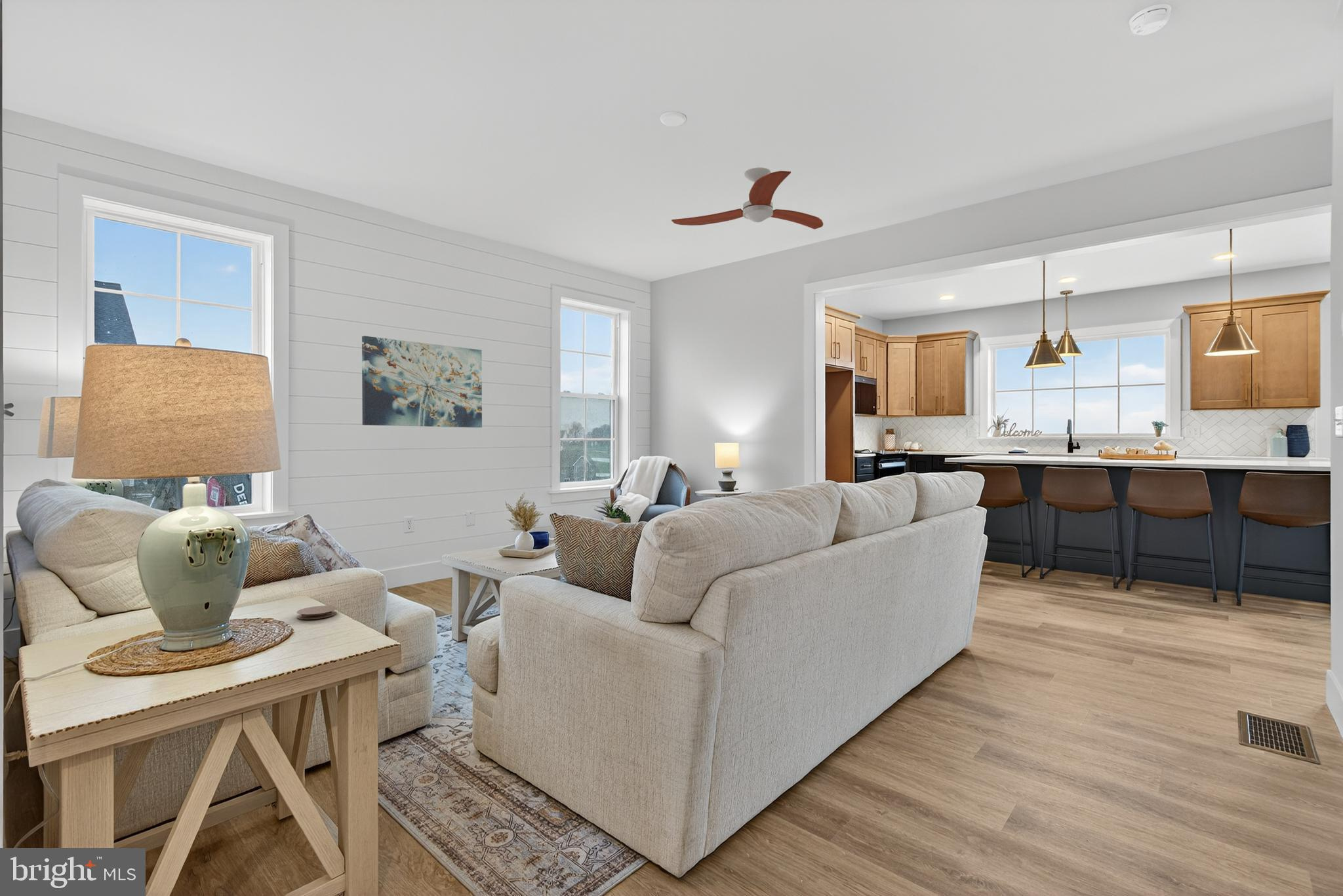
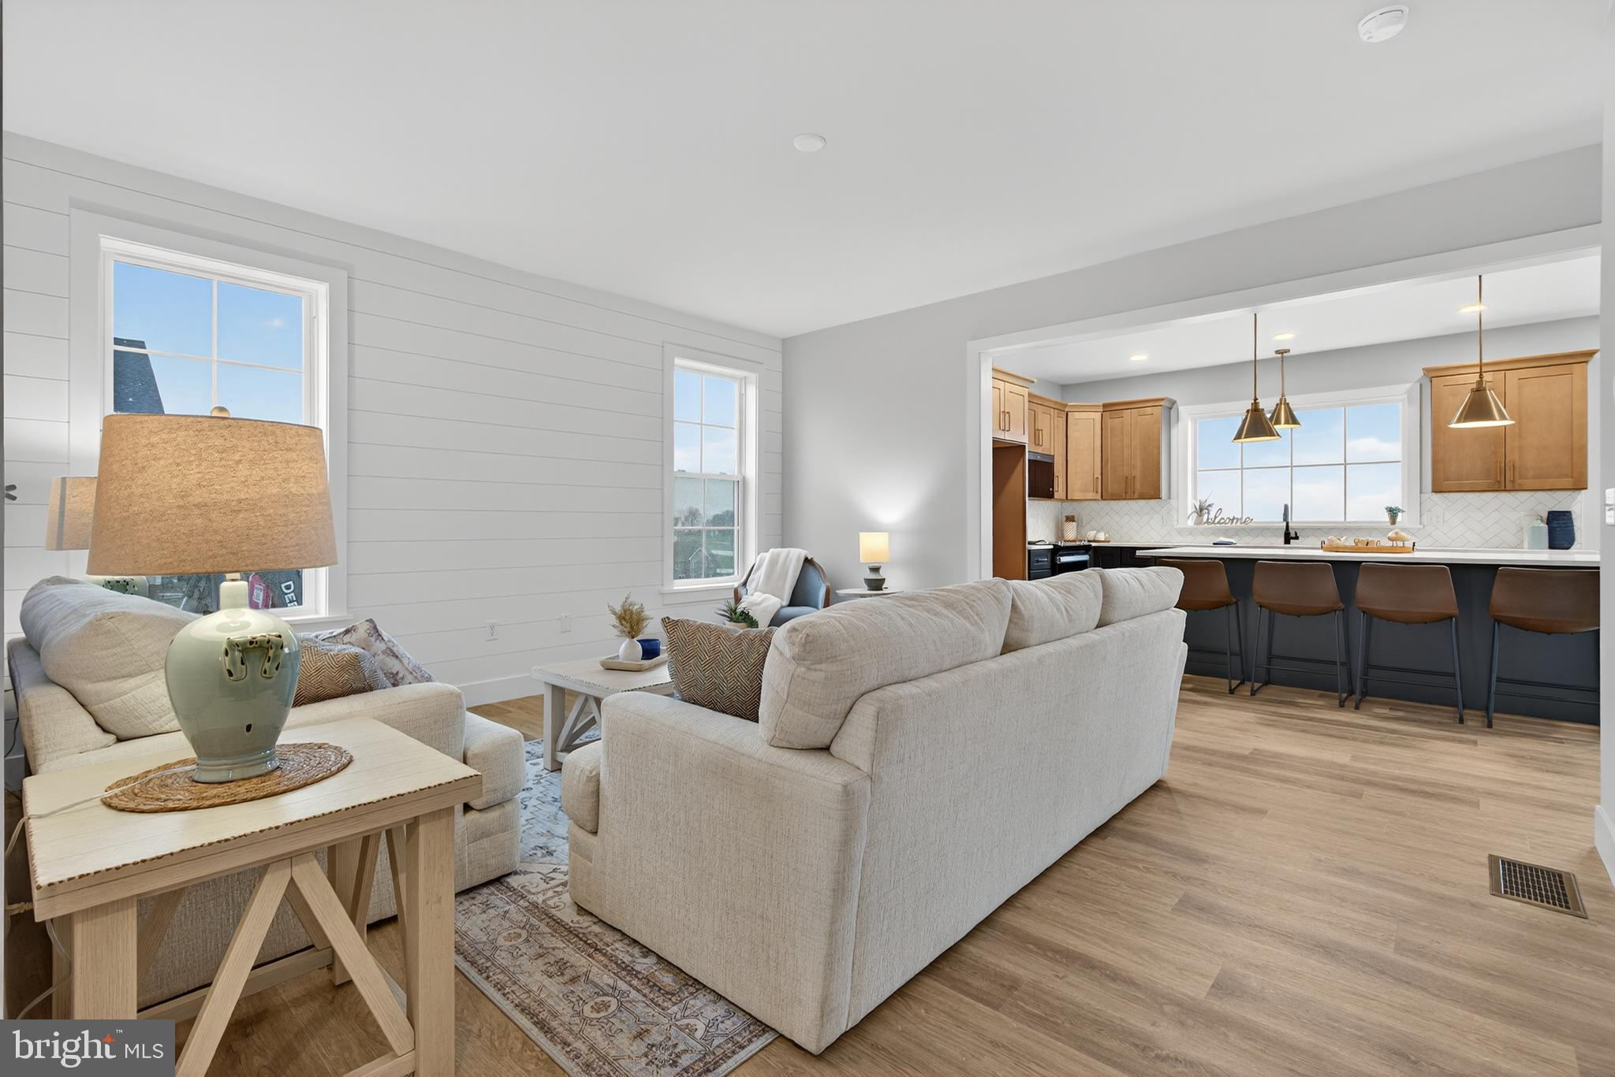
- coaster [296,605,338,620]
- wall art [361,336,483,428]
- ceiling fan [671,167,824,230]
